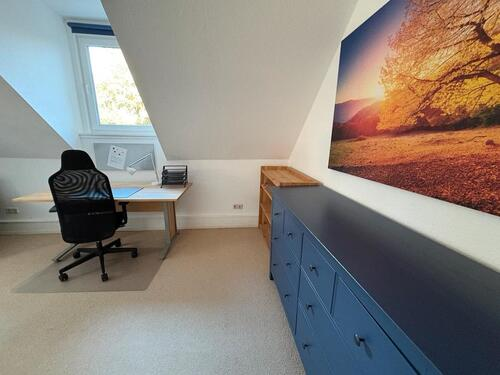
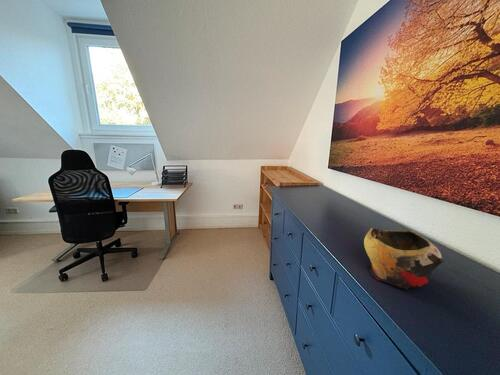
+ decorative bowl [363,227,445,290]
